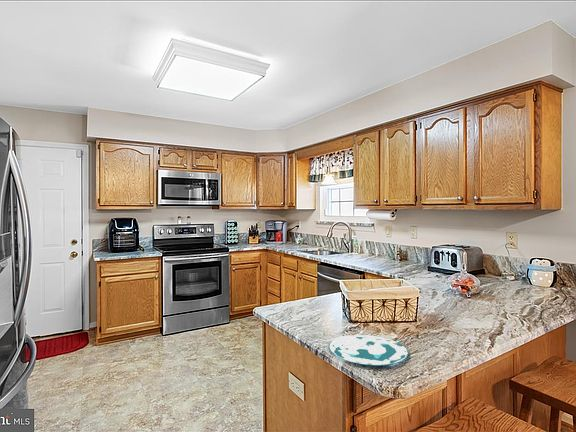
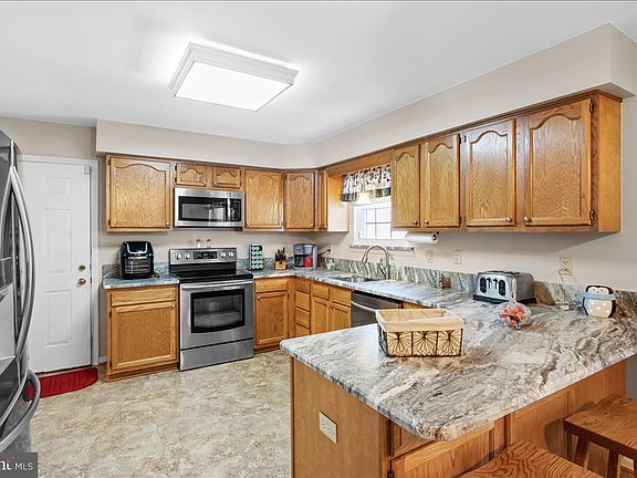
- plate [328,334,410,366]
